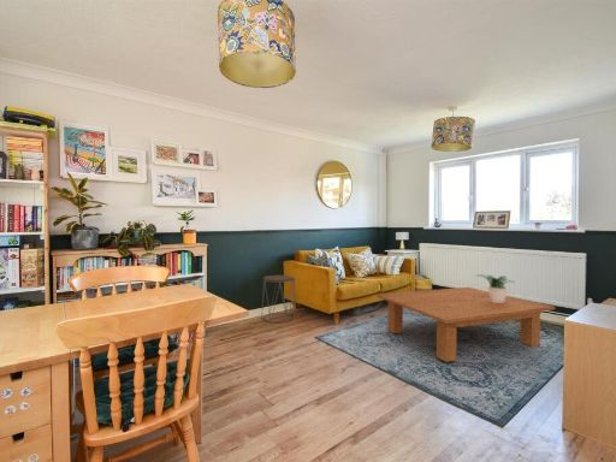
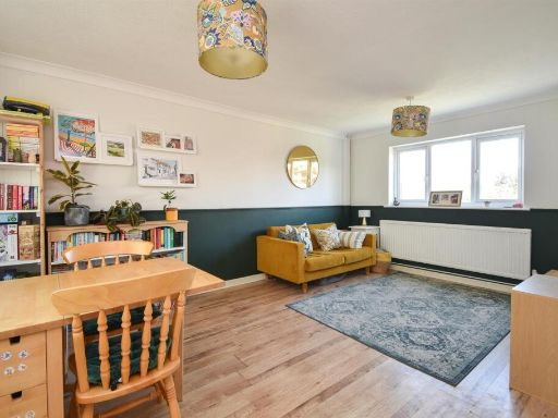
- potted plant [474,273,516,302]
- coffee table [377,286,556,363]
- side table [260,274,297,324]
